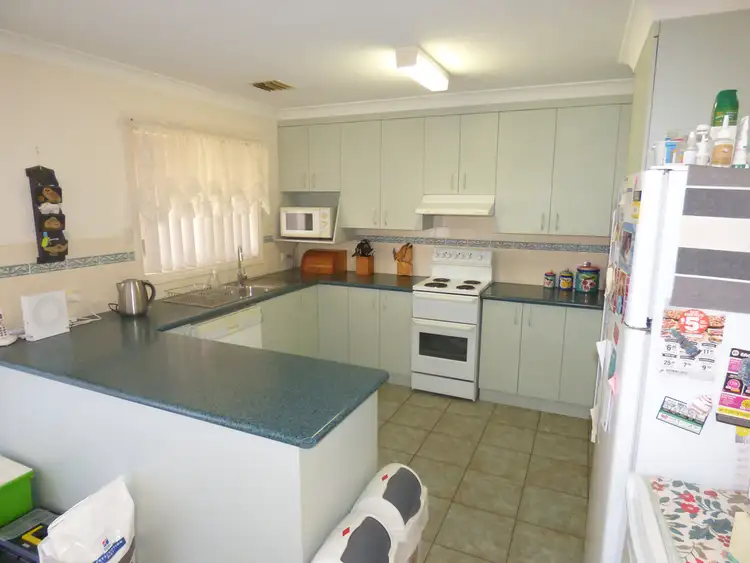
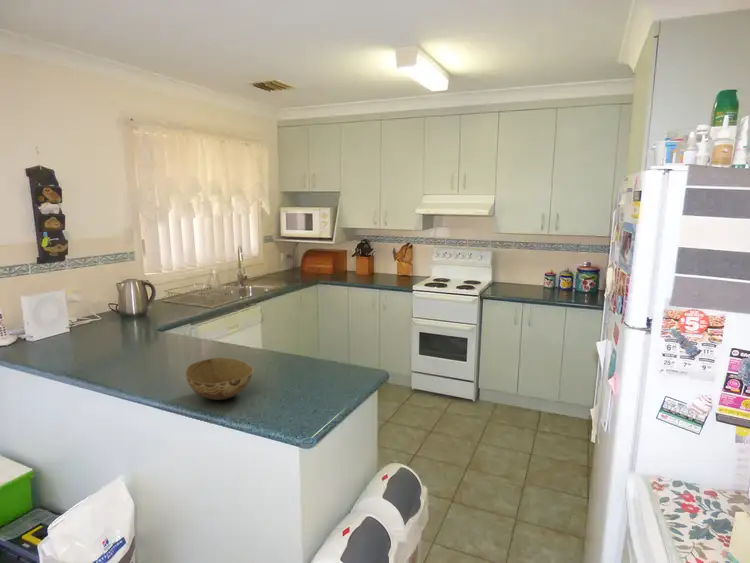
+ bowl [184,357,255,401]
